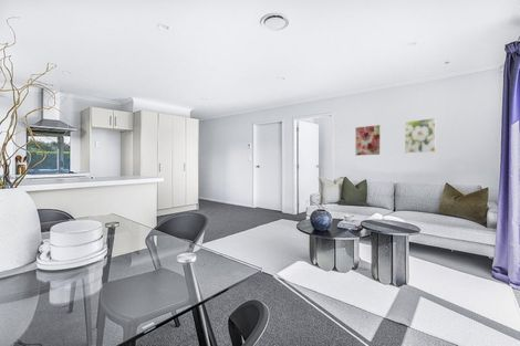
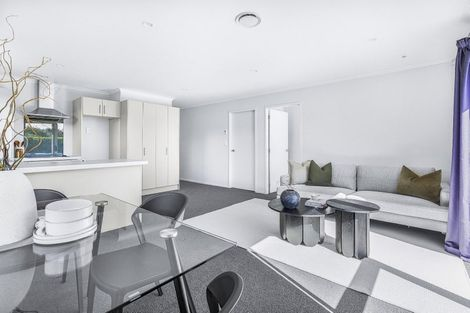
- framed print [404,117,437,154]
- wall art [354,124,381,157]
